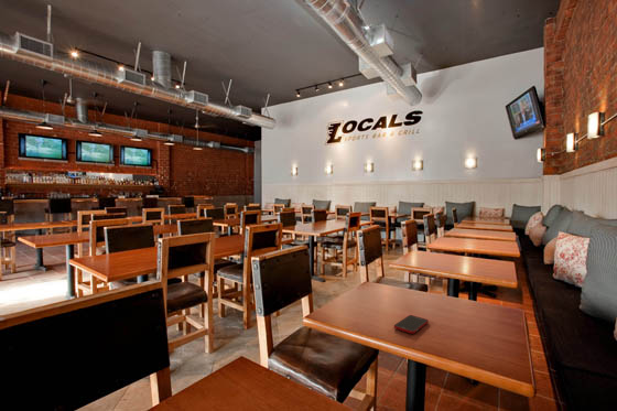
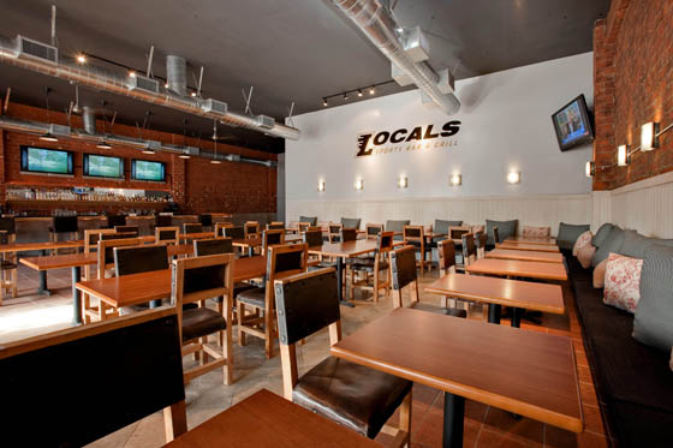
- cell phone [393,314,430,335]
